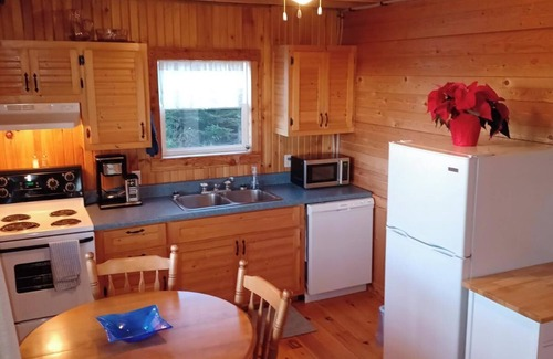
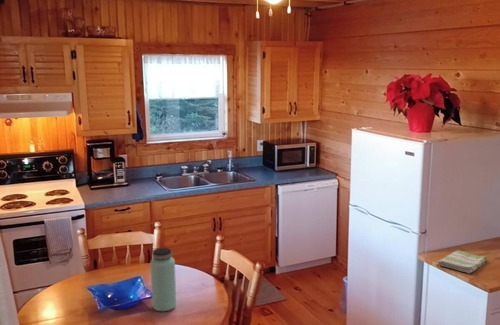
+ bottle [149,247,177,312]
+ dish towel [437,250,488,275]
